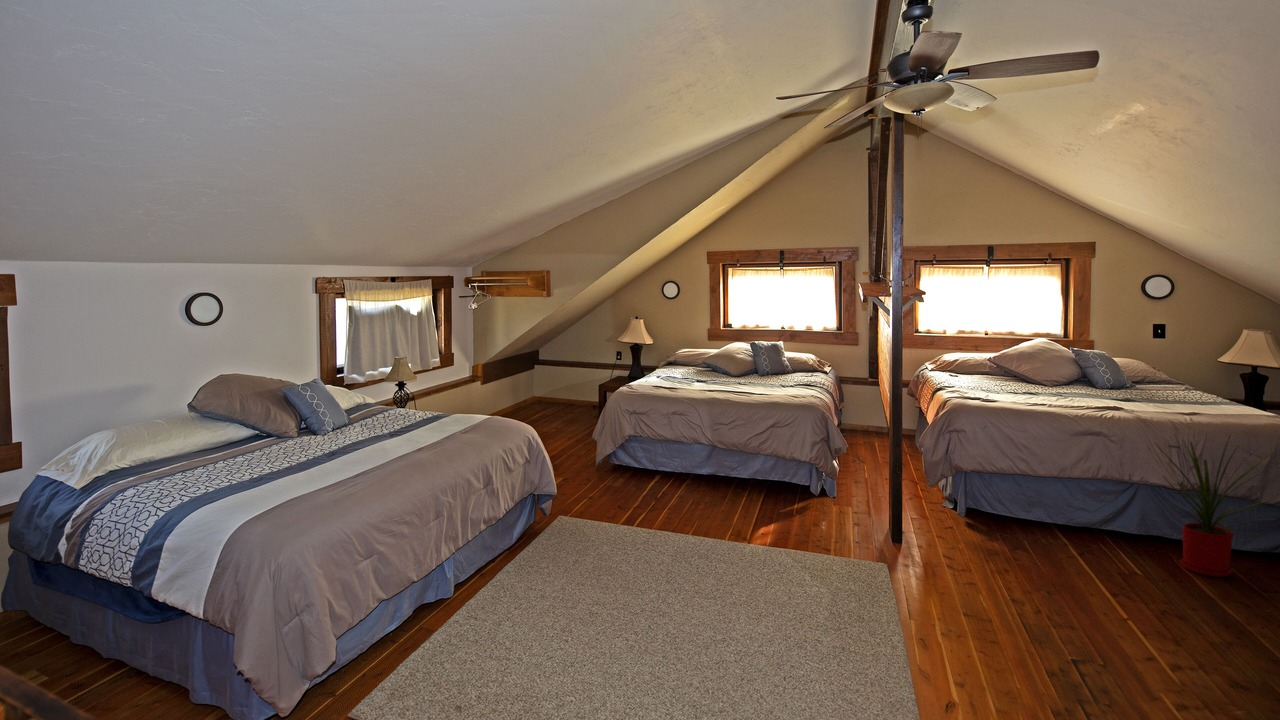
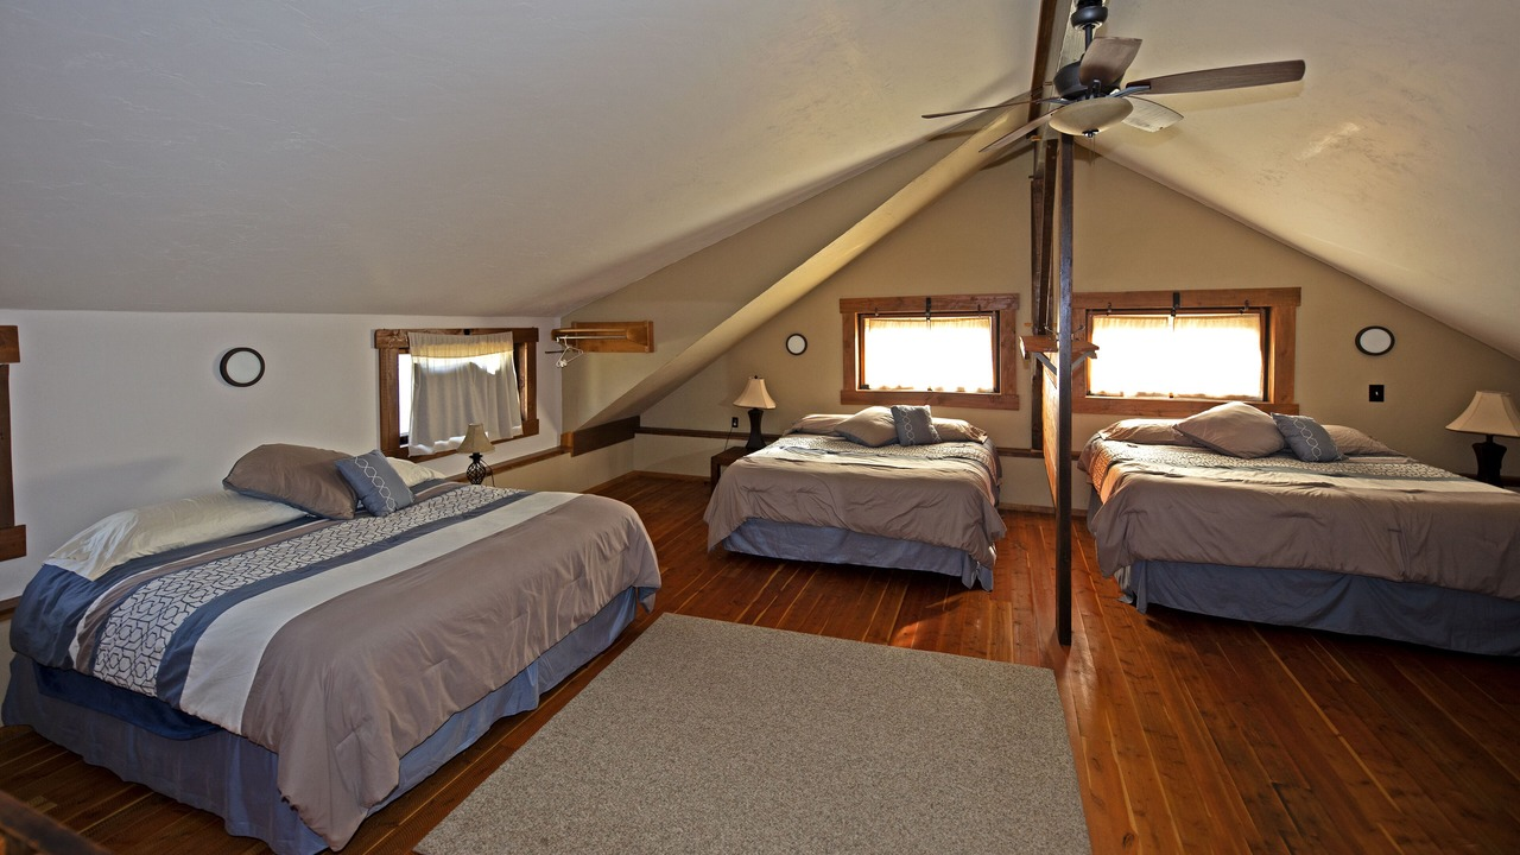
- house plant [1144,433,1280,578]
